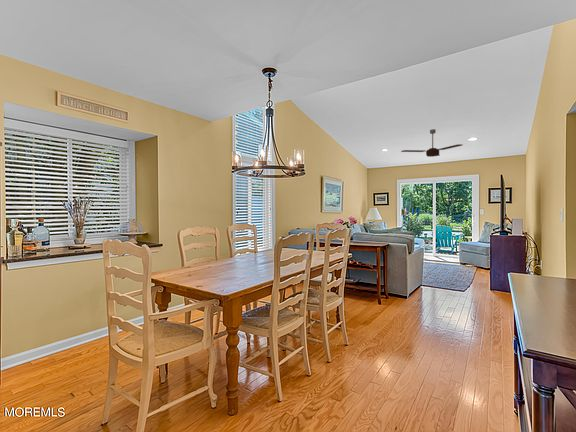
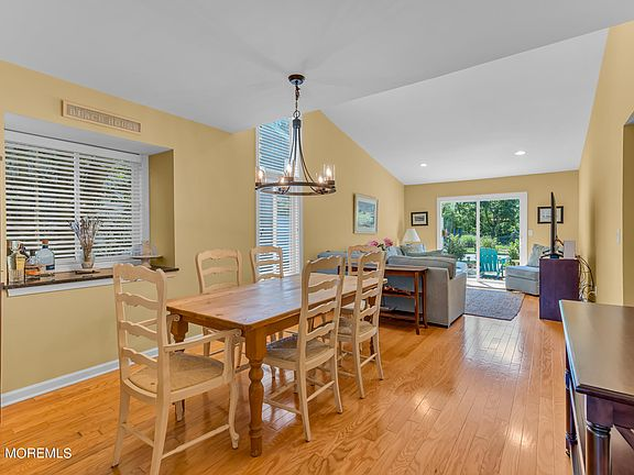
- ceiling fan [400,128,463,158]
